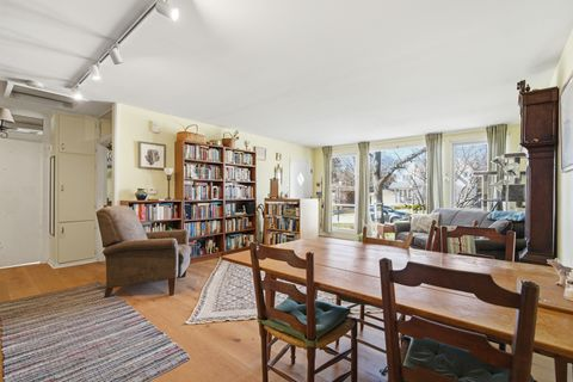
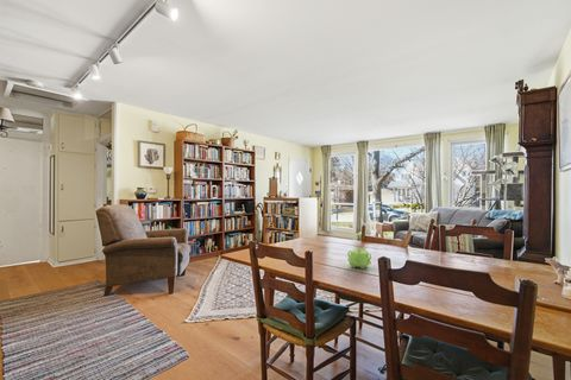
+ teapot [346,247,372,270]
